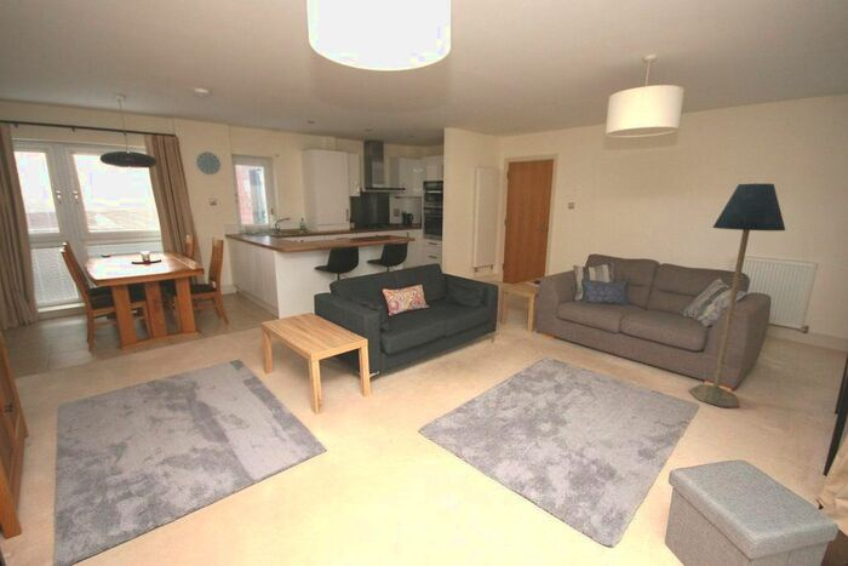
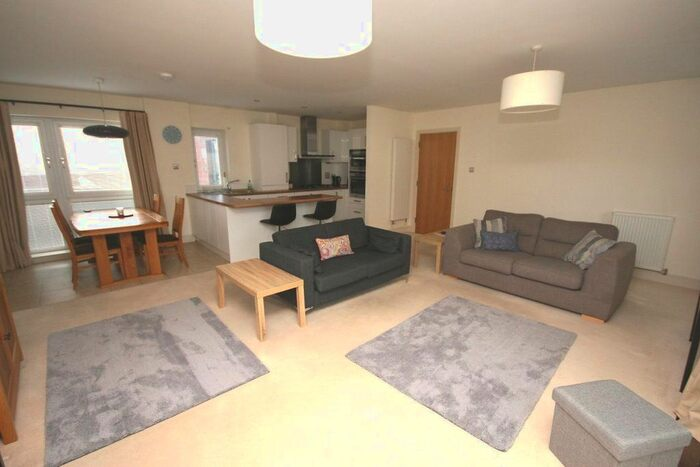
- floor lamp [688,182,786,408]
